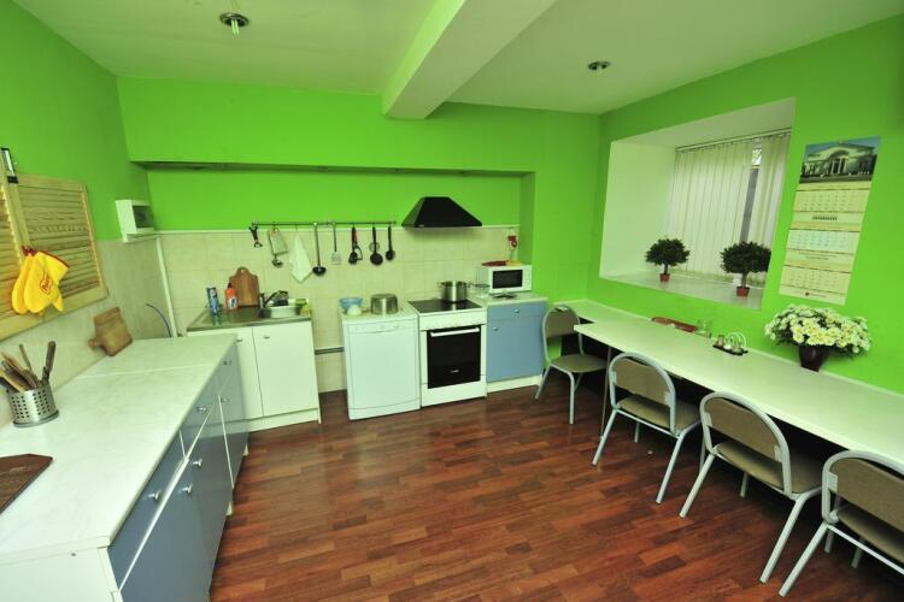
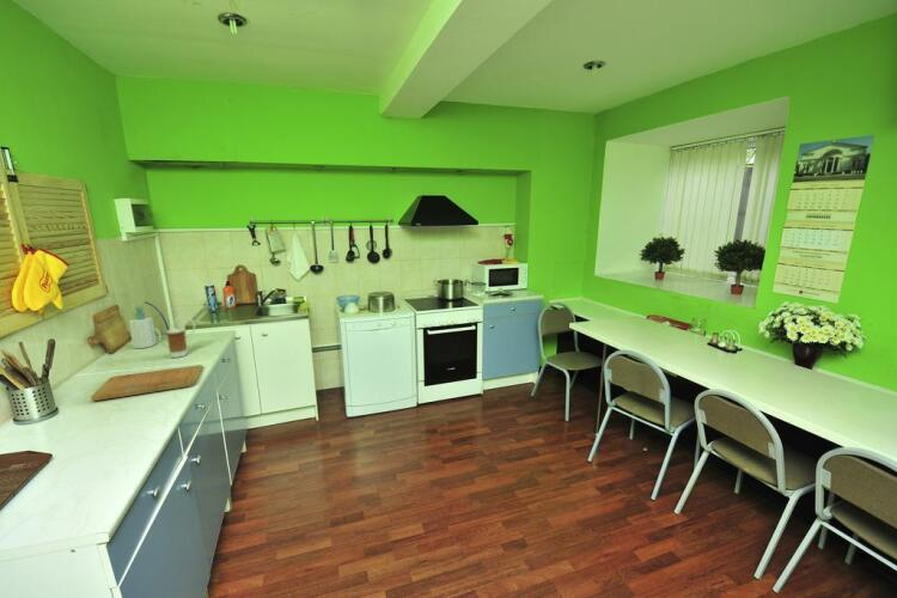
+ cutting board [90,364,203,402]
+ soap bottle [128,306,158,349]
+ kettle [153,316,196,359]
